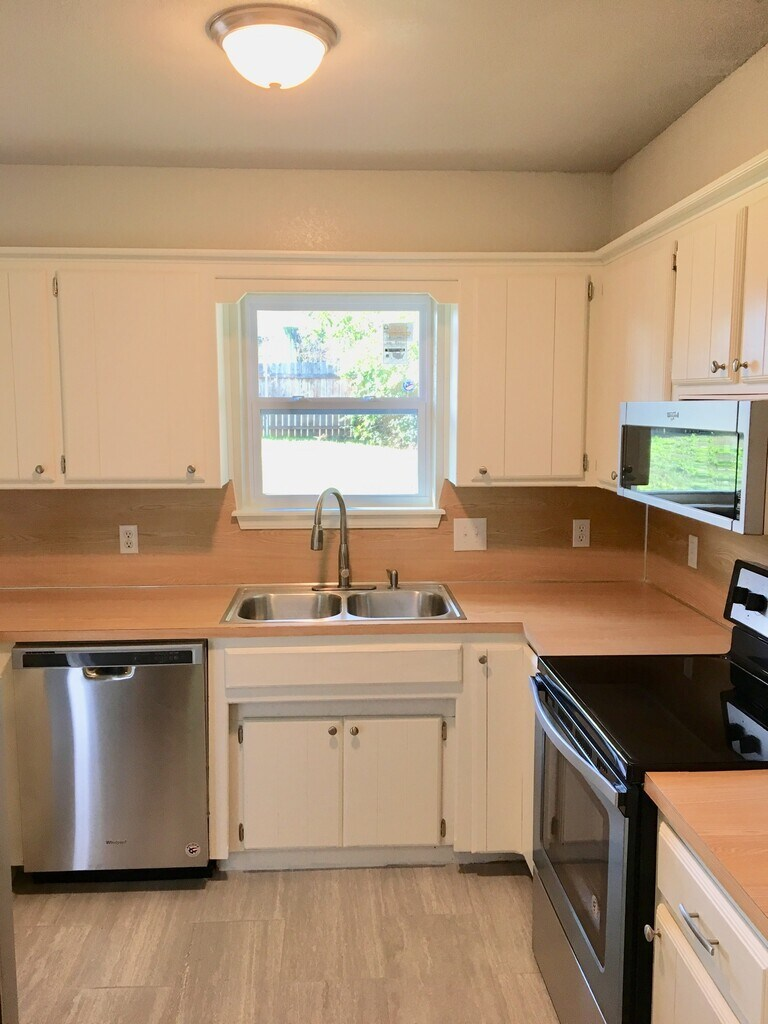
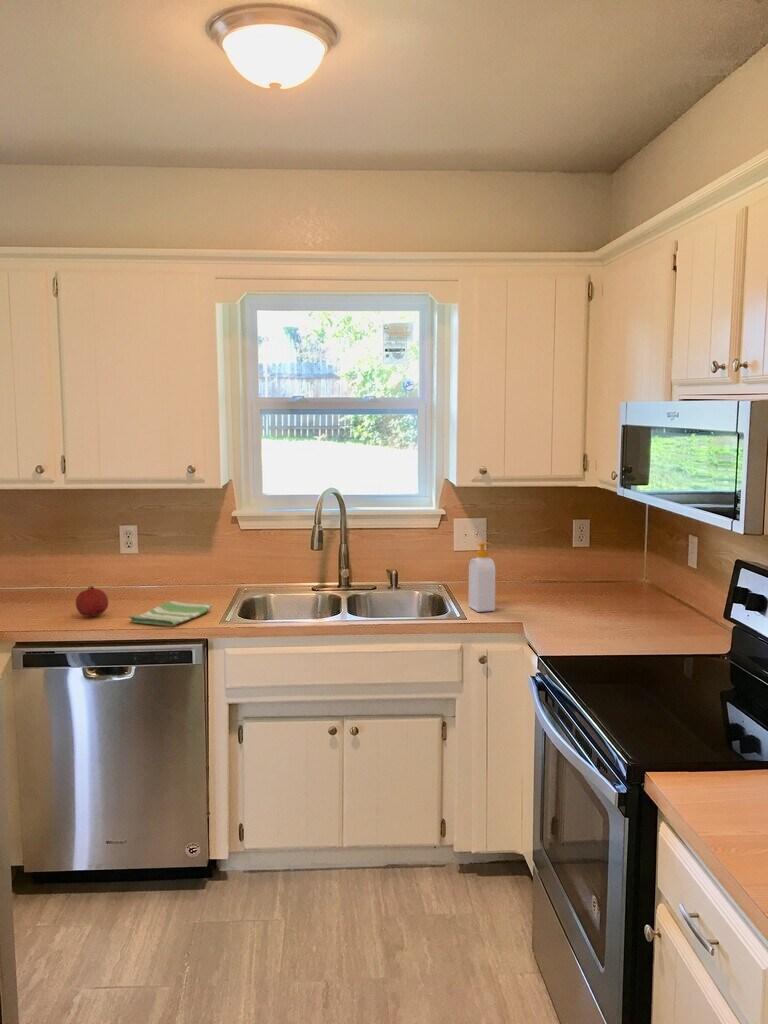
+ dish towel [128,600,213,627]
+ soap bottle [467,541,497,613]
+ fruit [75,585,109,618]
